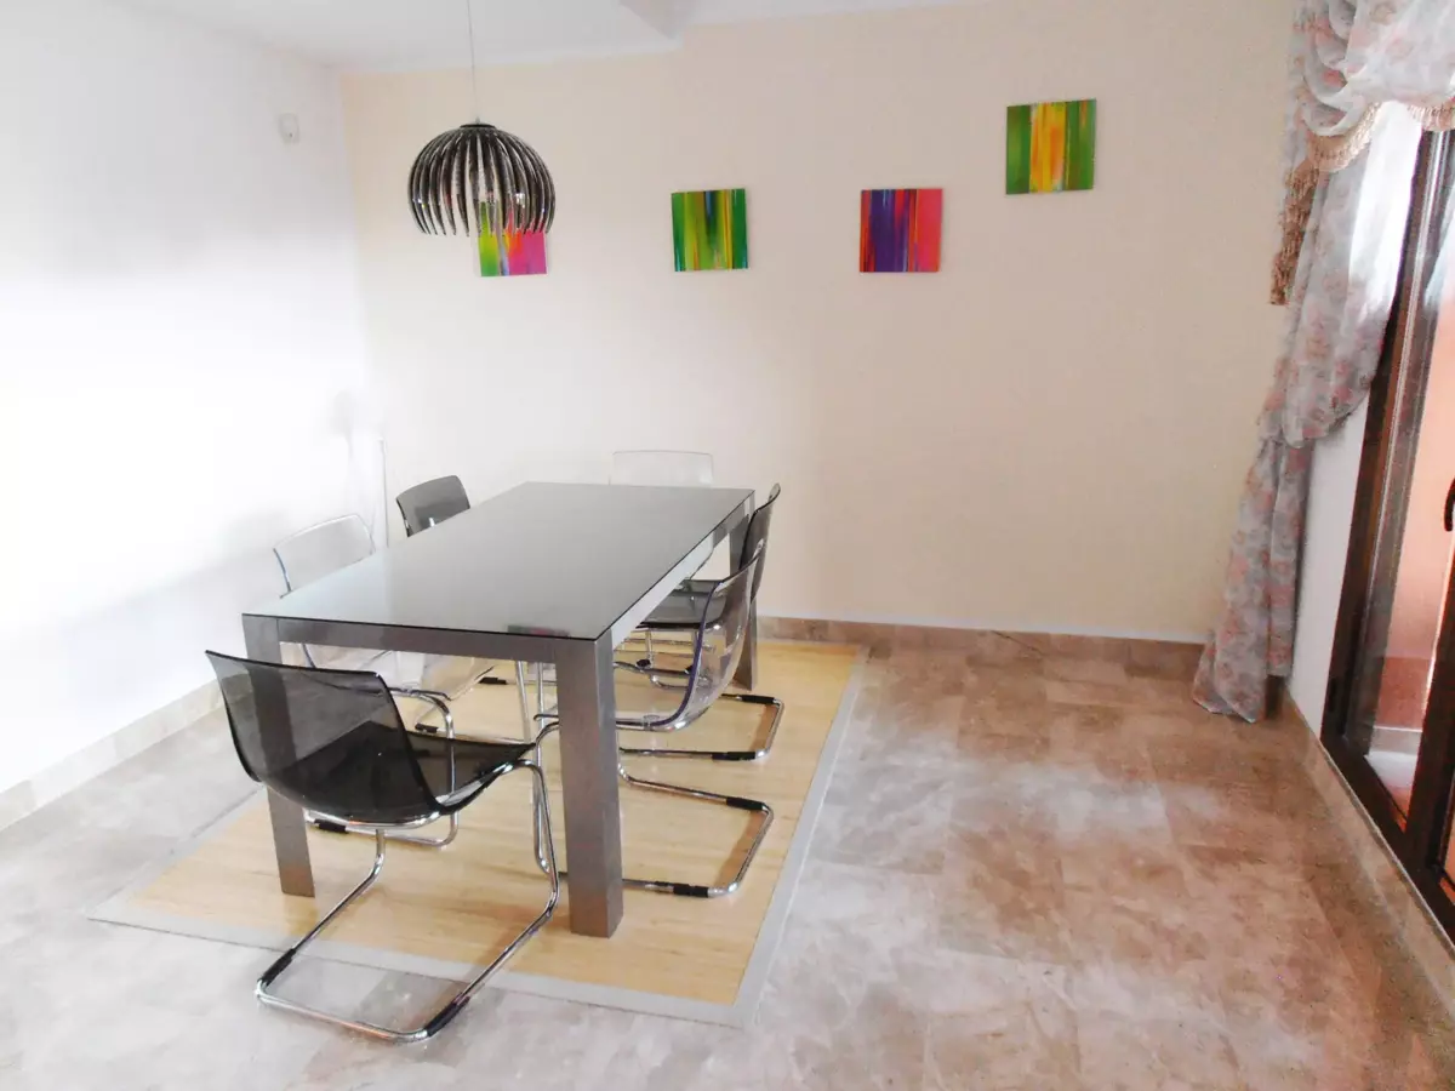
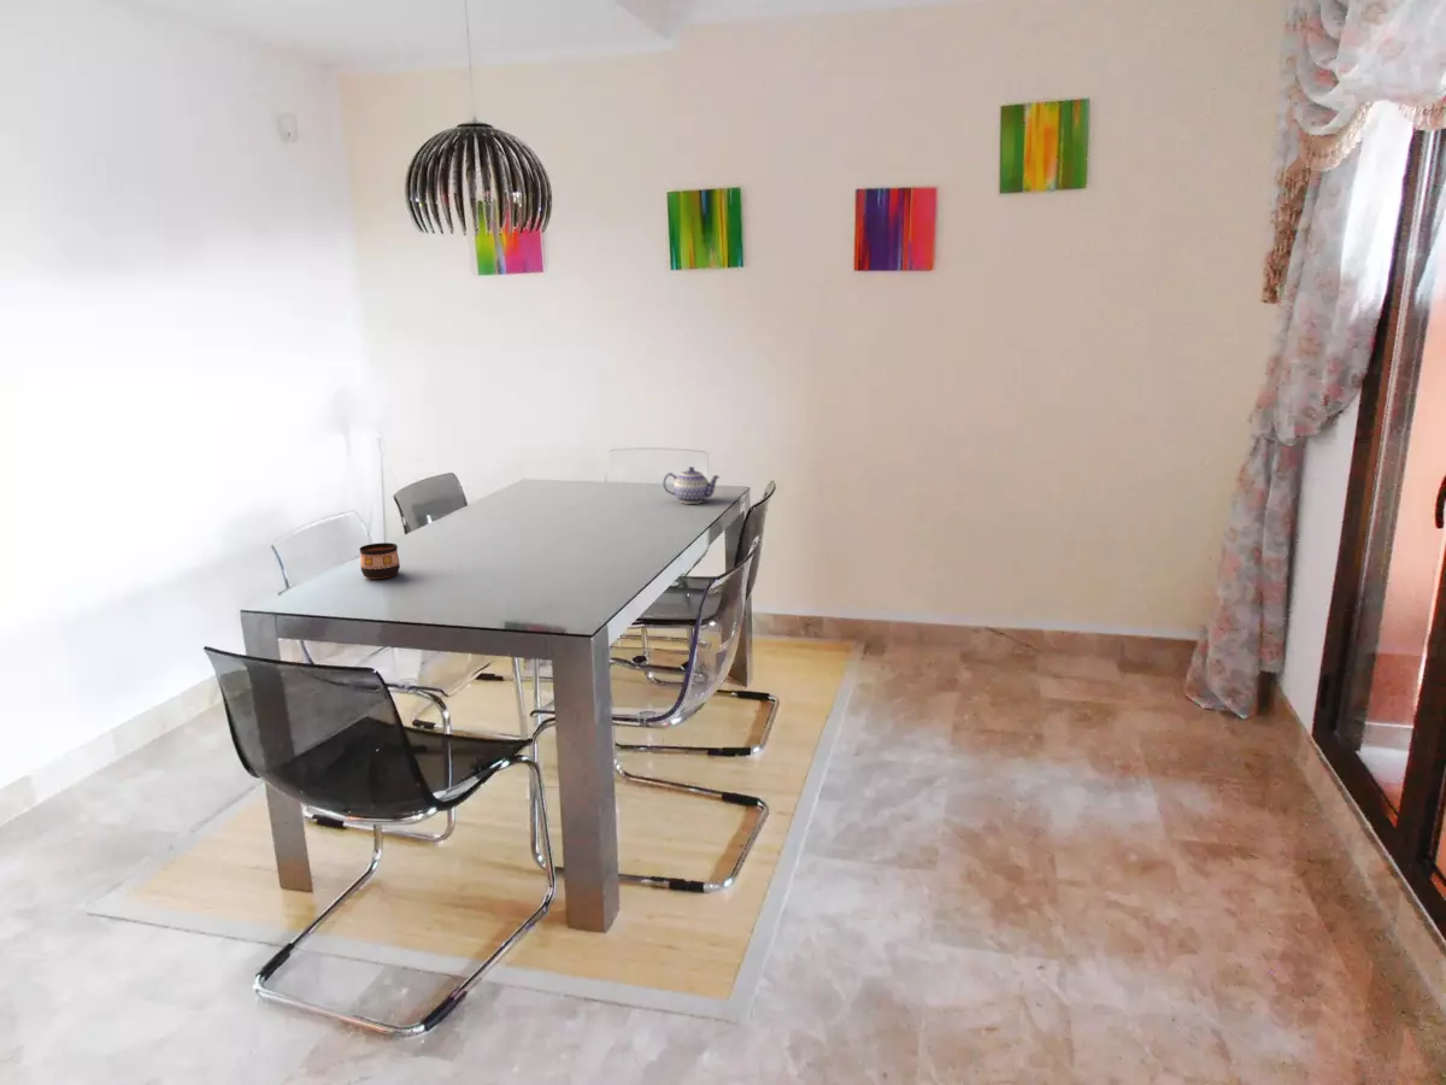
+ teapot [662,465,722,505]
+ cup [358,541,401,580]
